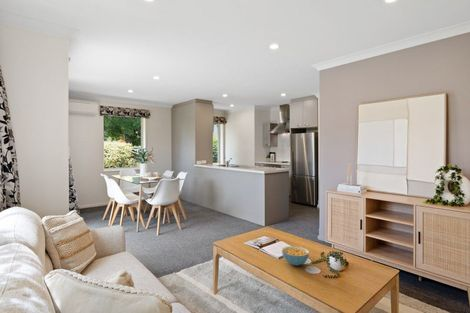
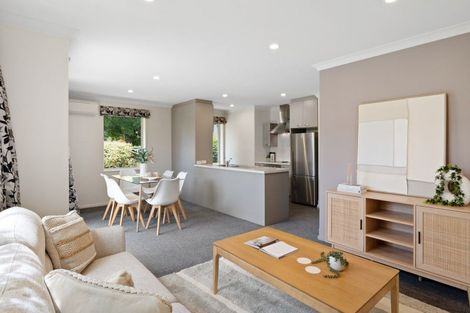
- cereal bowl [281,245,310,267]
